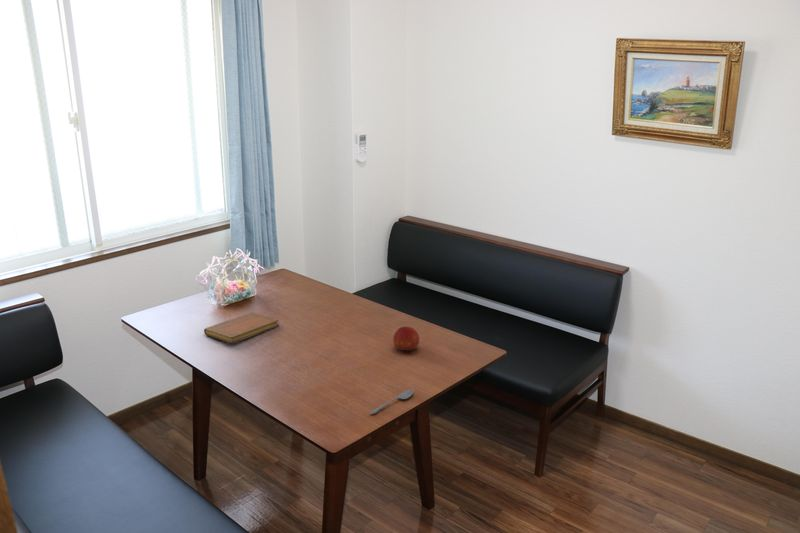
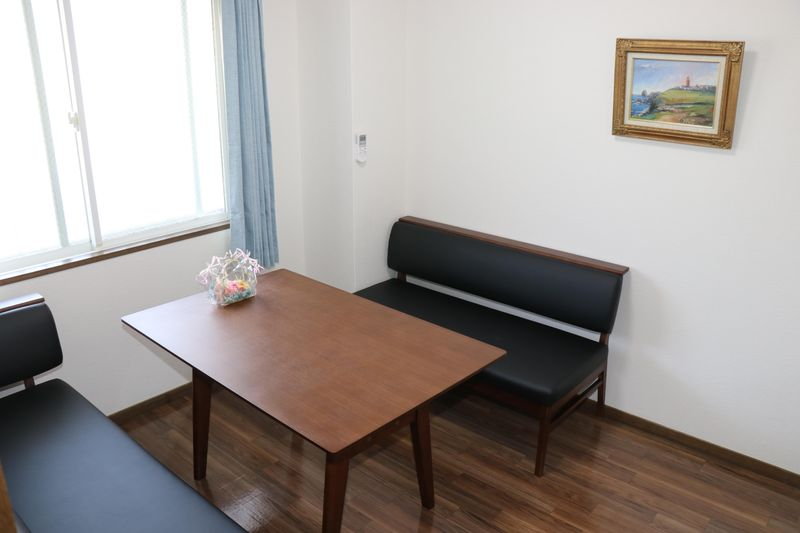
- fruit [392,325,420,353]
- spoon [369,388,415,415]
- notebook [203,311,280,344]
